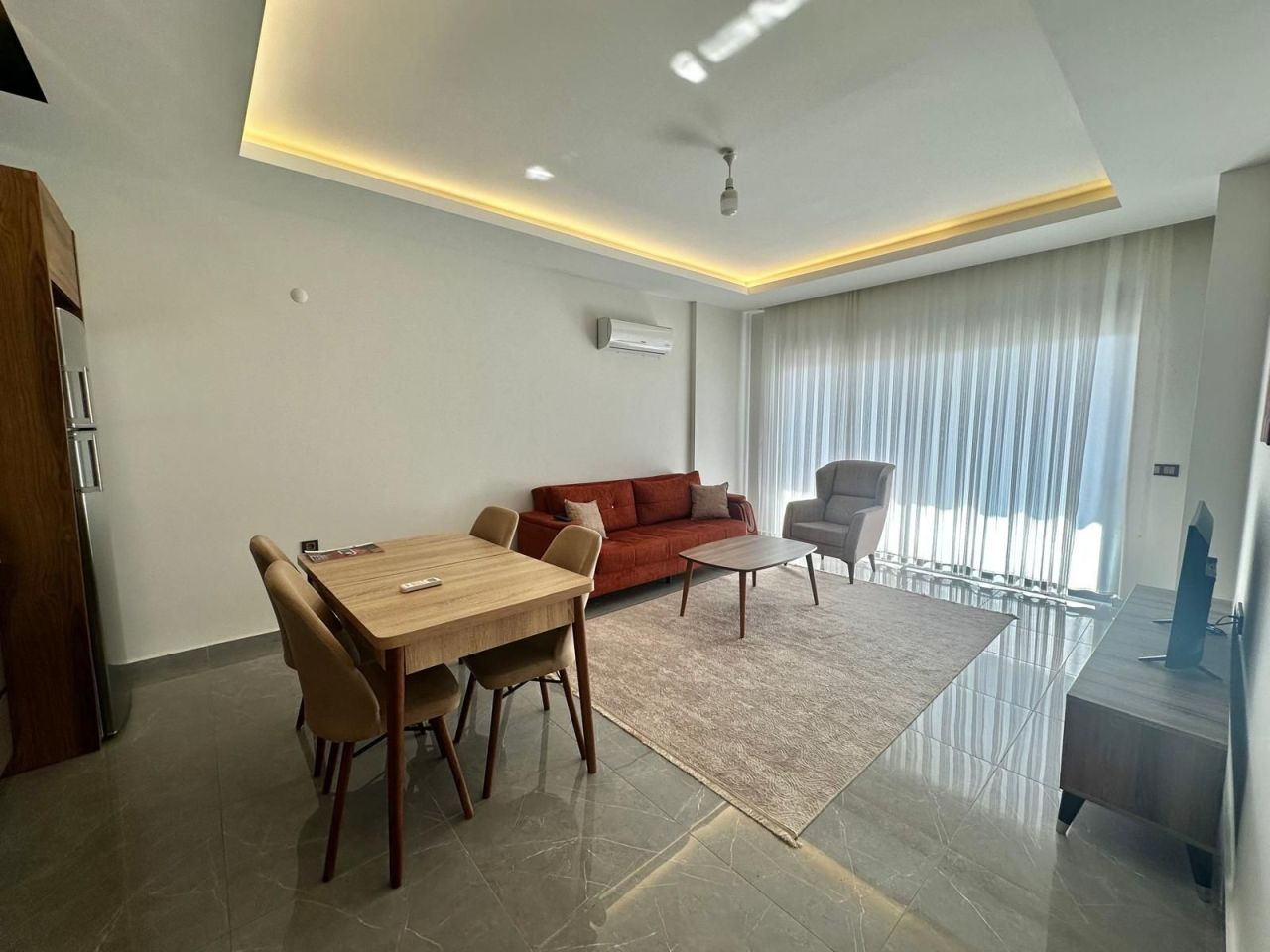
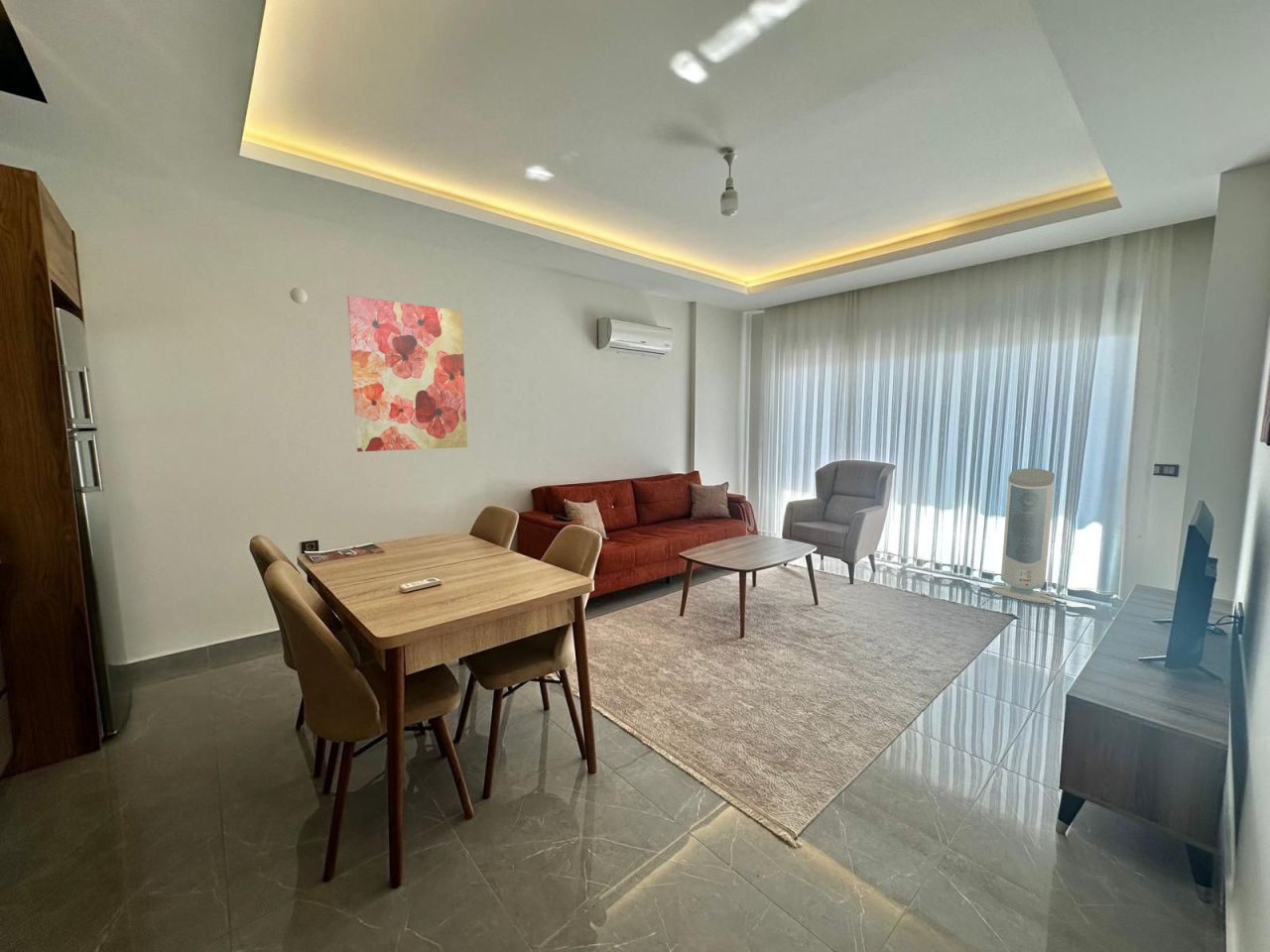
+ air purifier [988,467,1056,605]
+ wall art [346,295,468,453]
